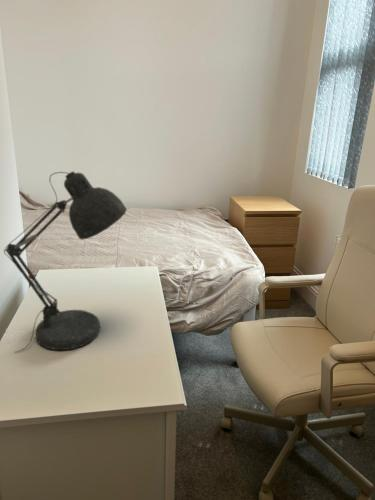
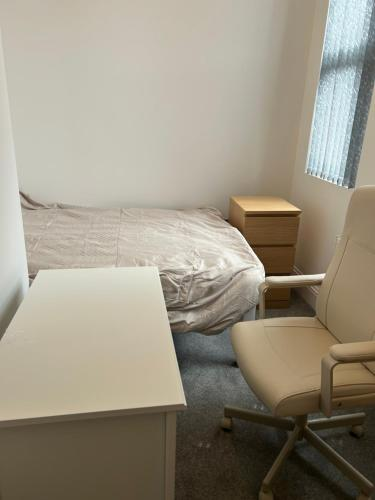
- desk lamp [3,170,128,353]
